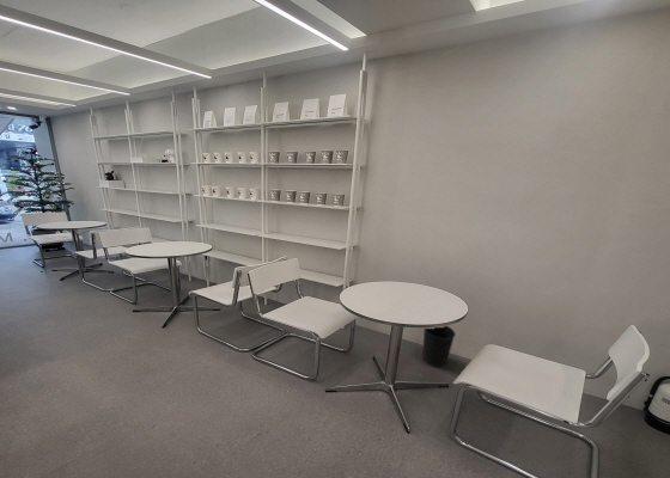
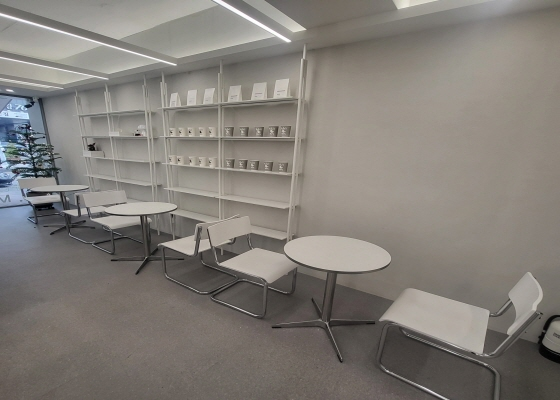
- wastebasket [421,325,457,368]
